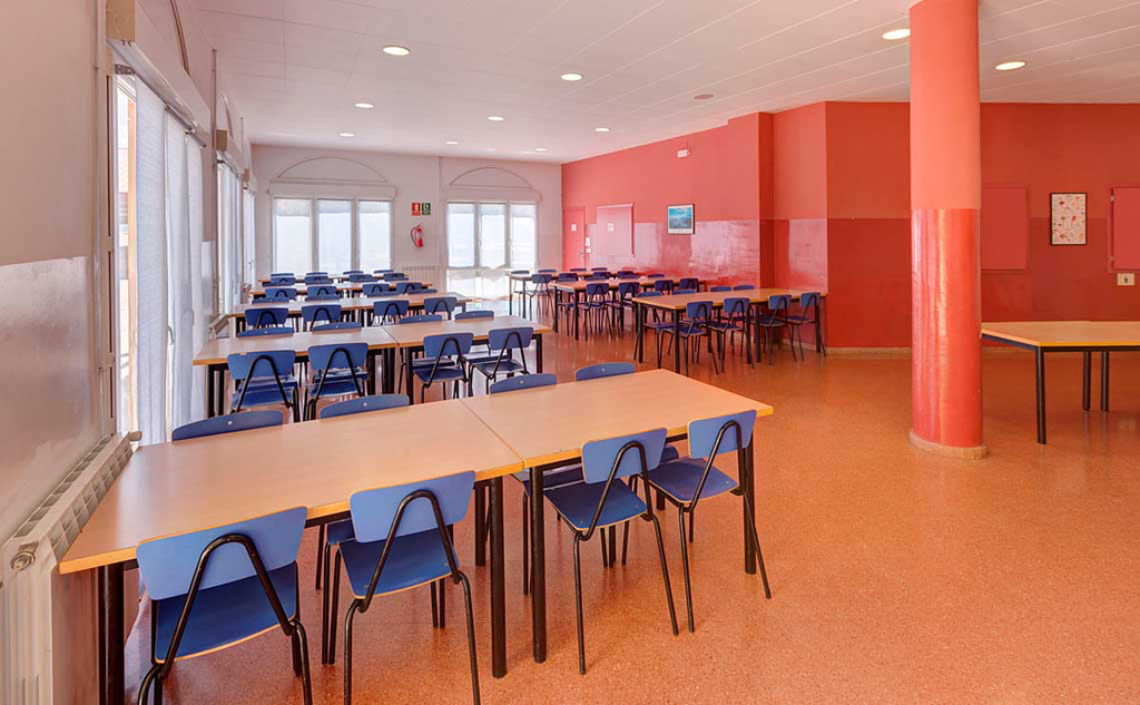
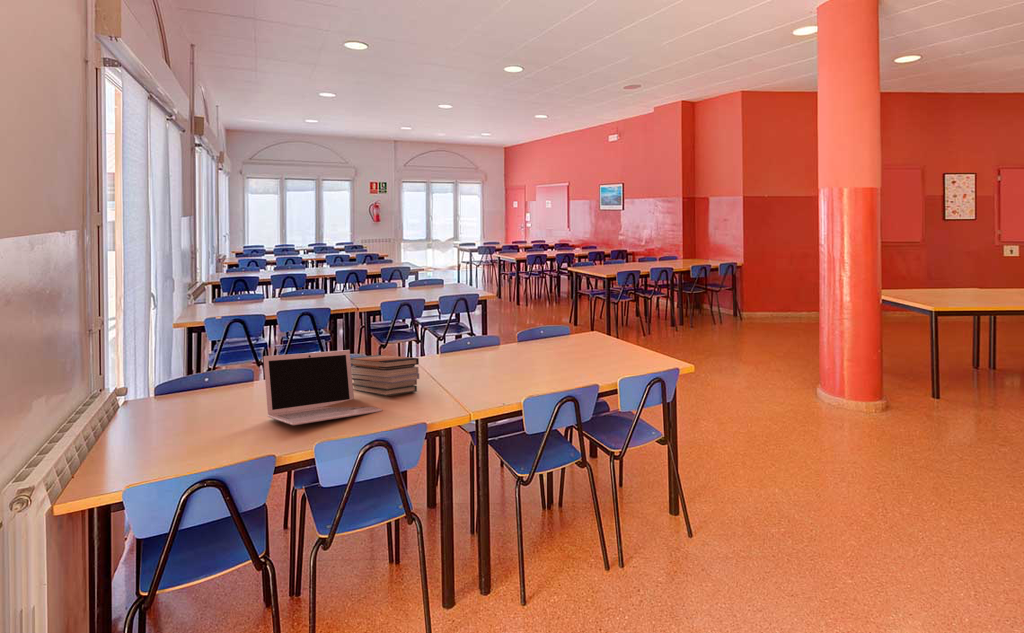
+ laptop [263,349,383,426]
+ book stack [350,354,420,397]
